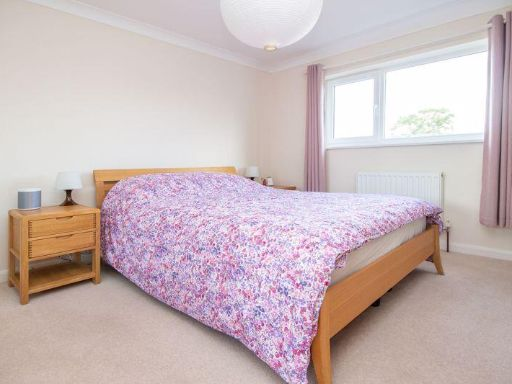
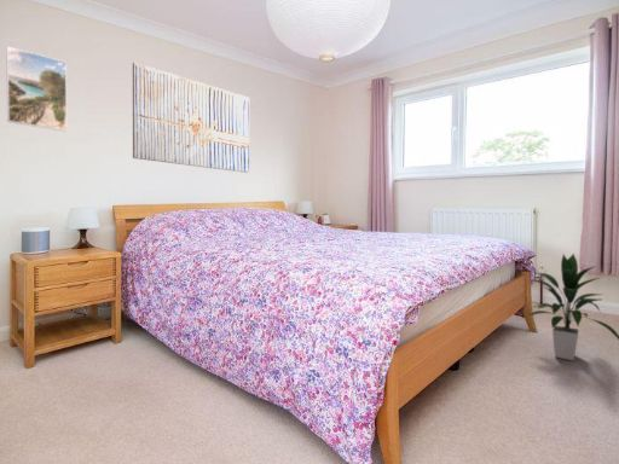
+ indoor plant [525,253,619,361]
+ wall art [132,62,250,174]
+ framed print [5,45,68,133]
